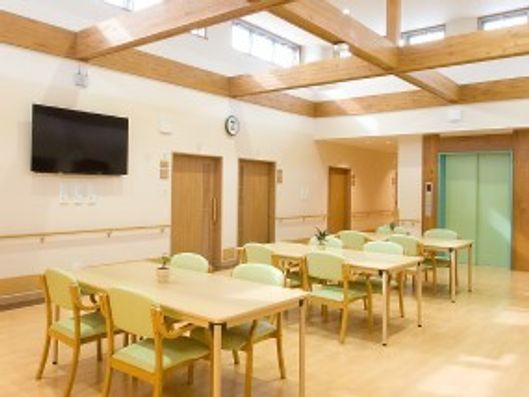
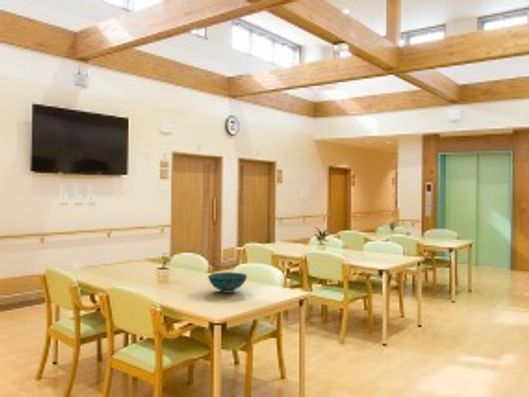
+ decorative bowl [207,271,248,294]
